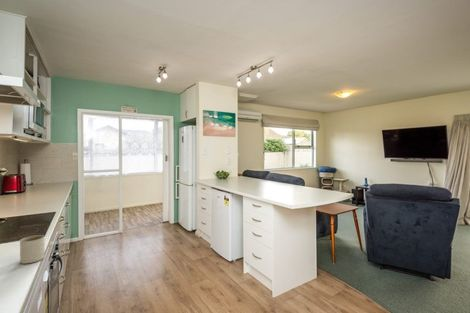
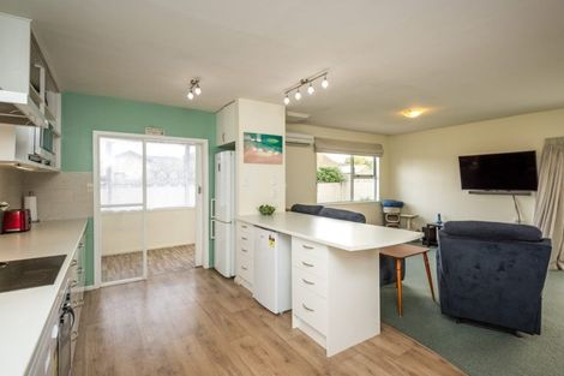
- mug [19,234,46,265]
